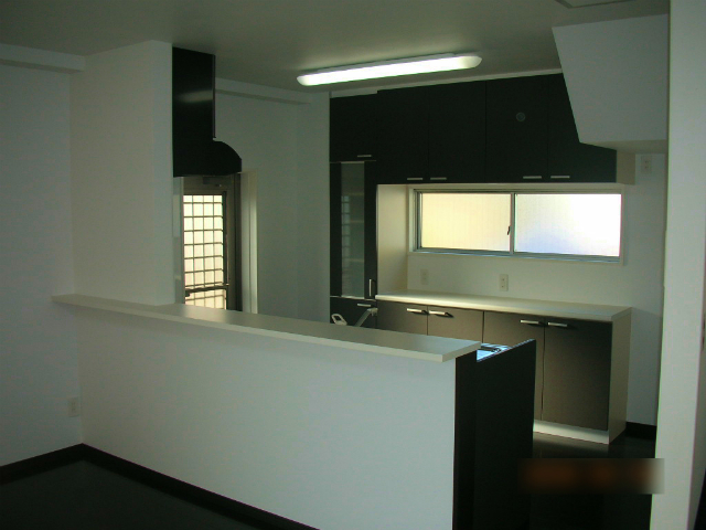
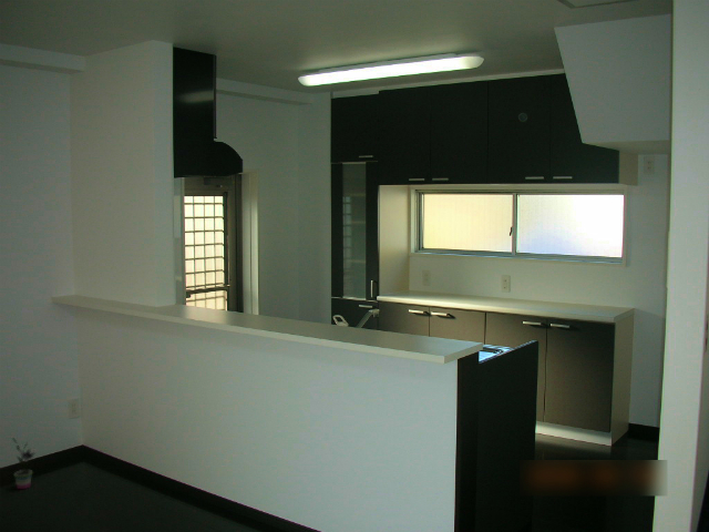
+ potted plant [11,437,37,490]
